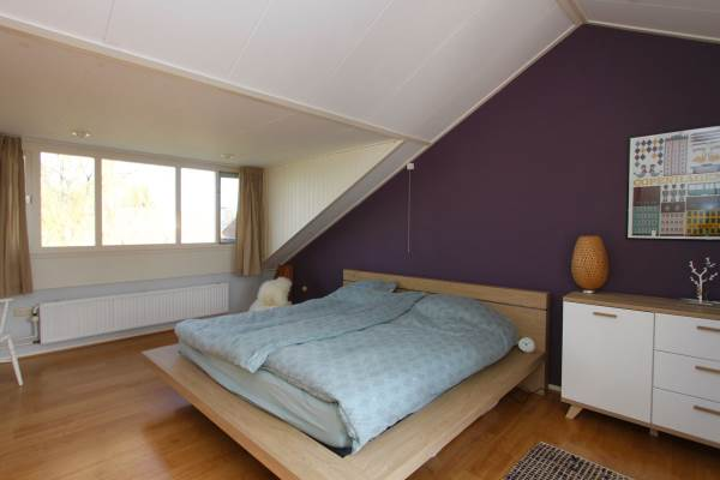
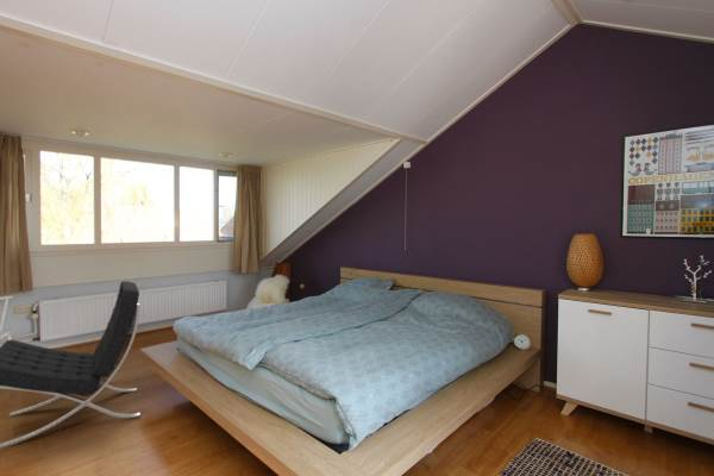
+ lounge chair [0,280,142,450]
